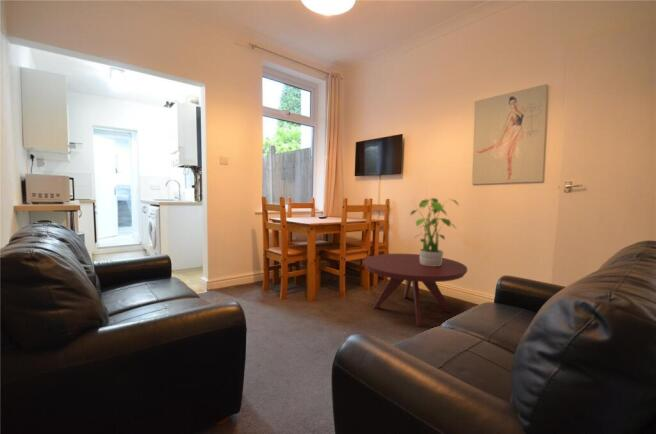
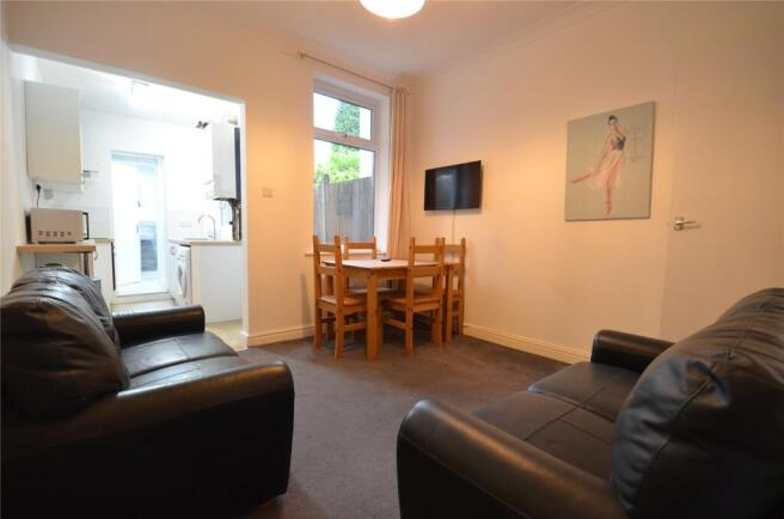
- potted plant [409,197,460,266]
- coffee table [362,253,468,327]
